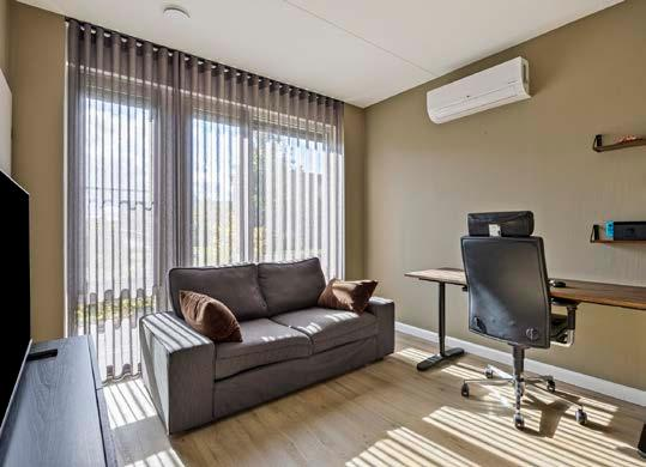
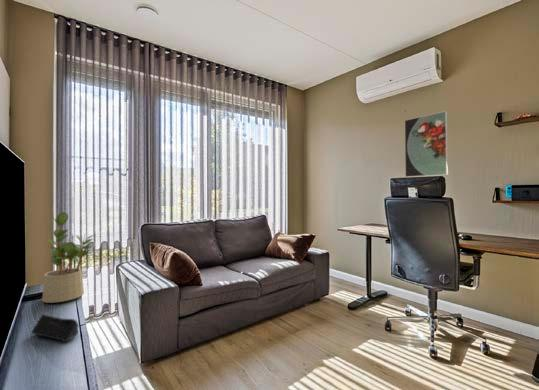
+ speaker [31,313,80,343]
+ potted plant [41,211,95,304]
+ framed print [404,110,449,178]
